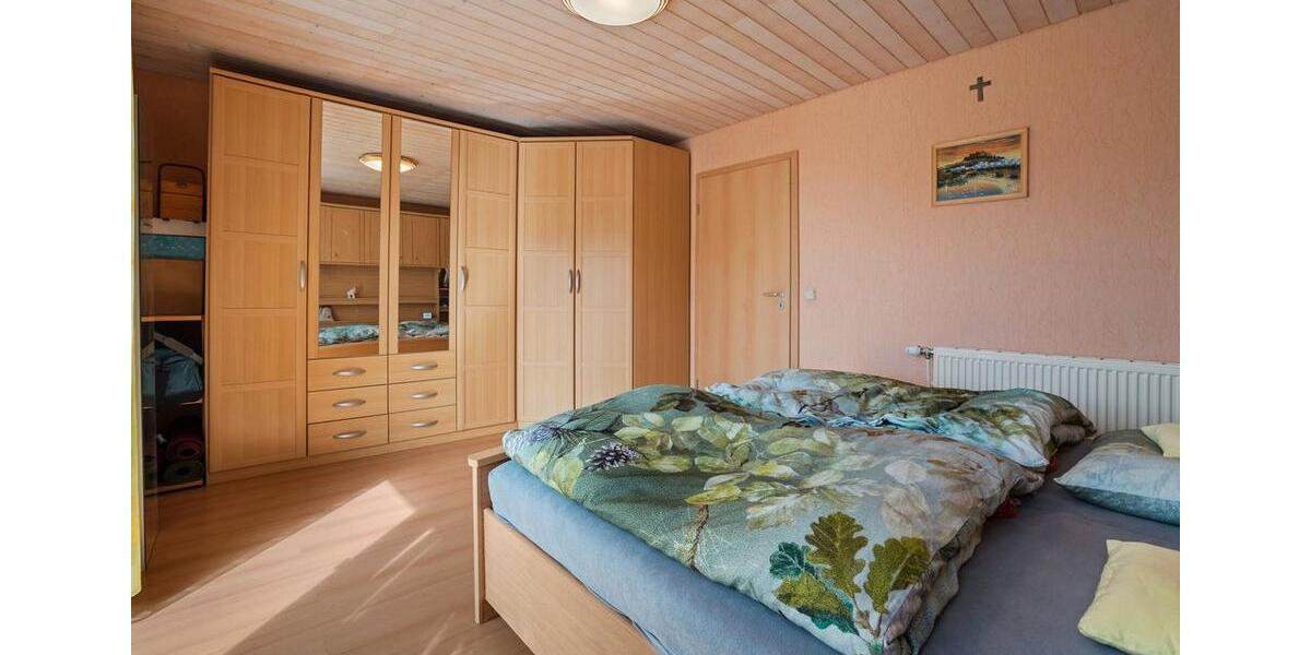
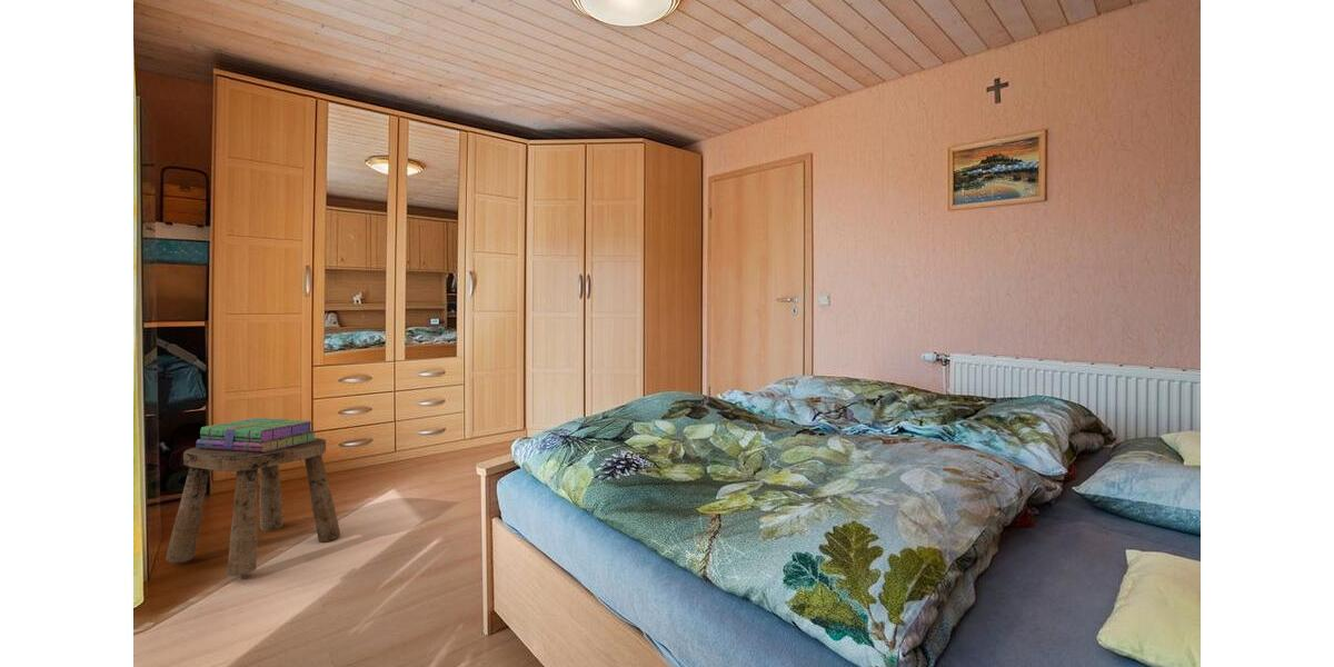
+ stool [165,437,341,577]
+ stack of books [195,417,318,452]
